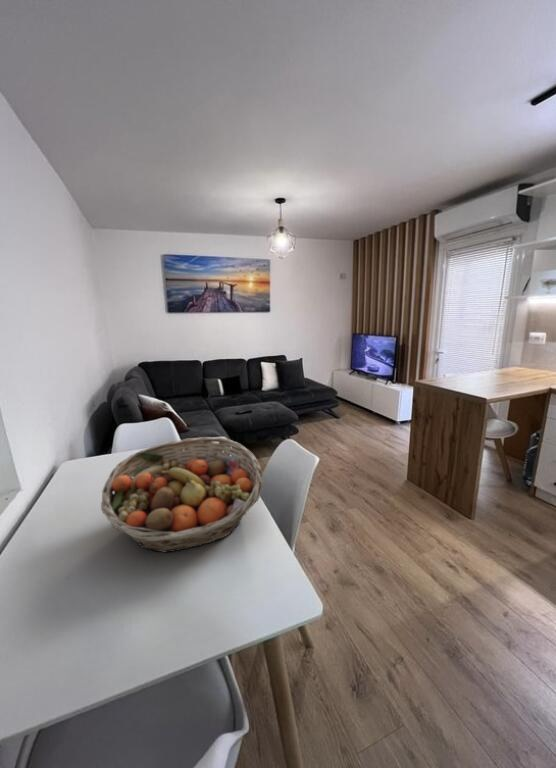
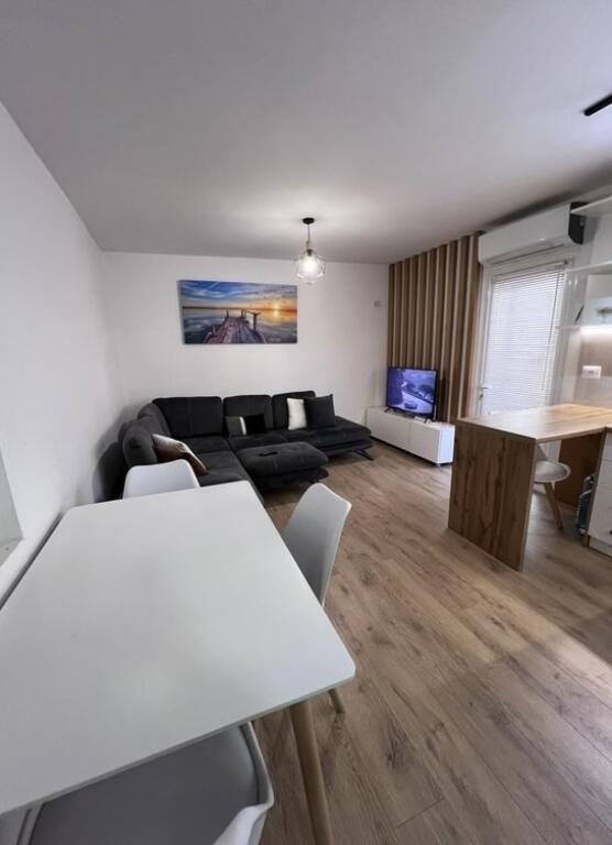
- fruit basket [100,436,264,554]
